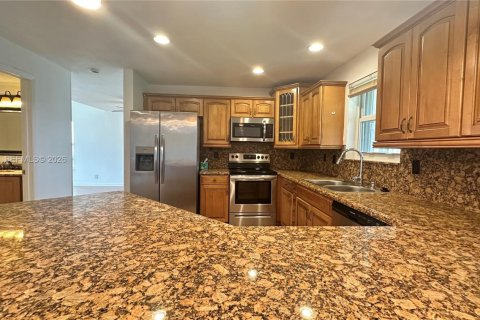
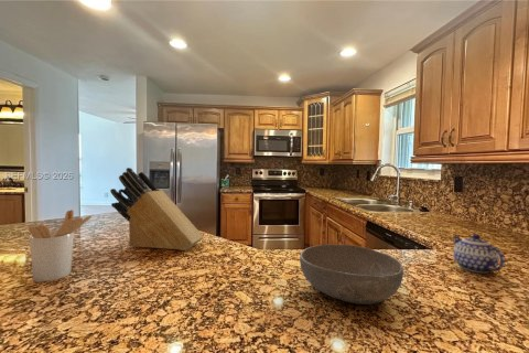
+ bowl [299,244,404,306]
+ utensil holder [28,208,93,284]
+ knife block [109,167,204,252]
+ teapot [452,233,507,275]
